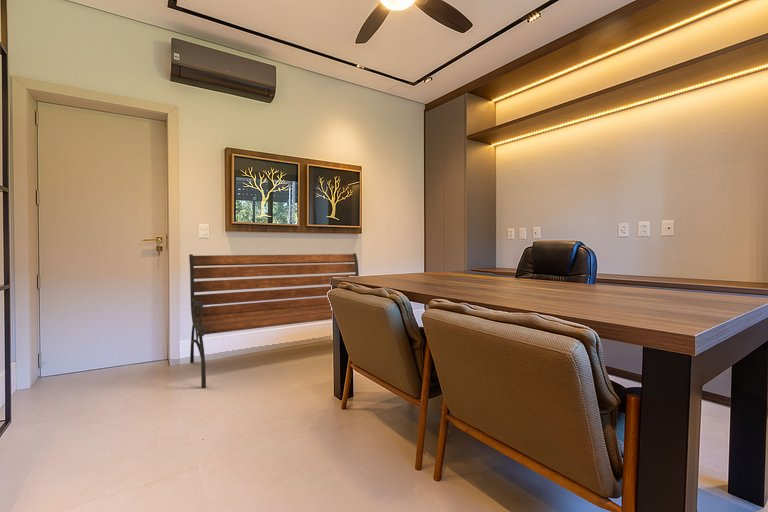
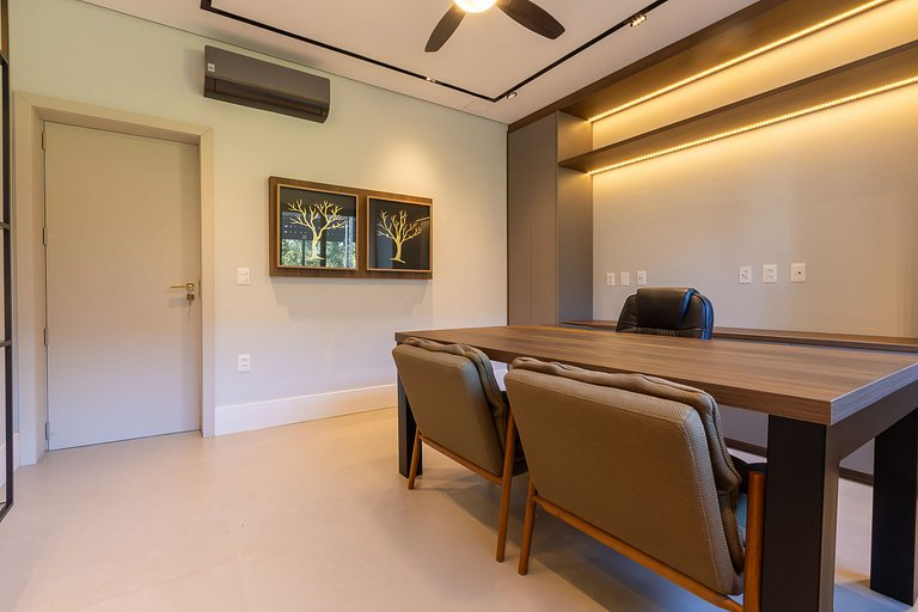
- bench [188,252,360,389]
